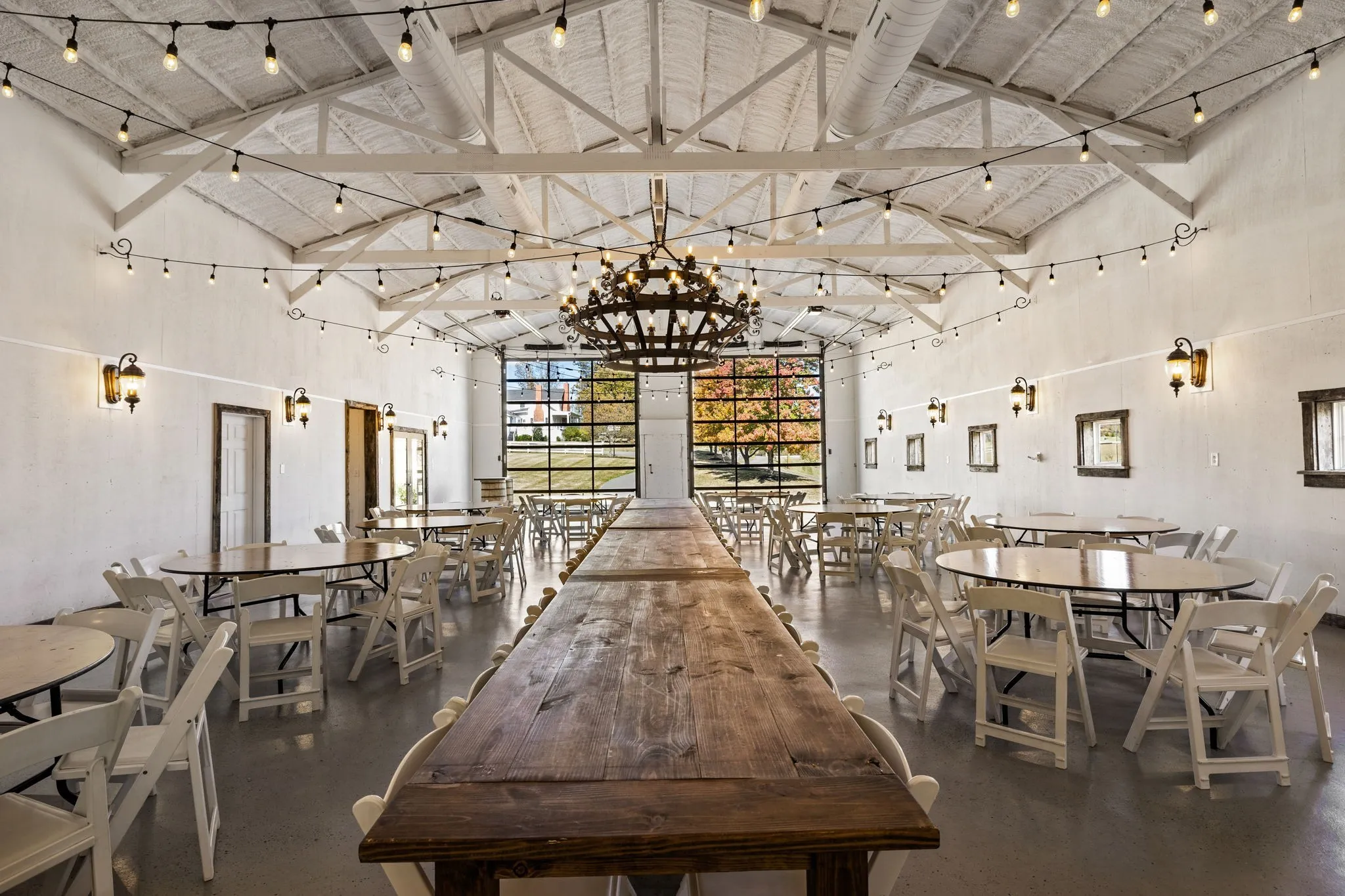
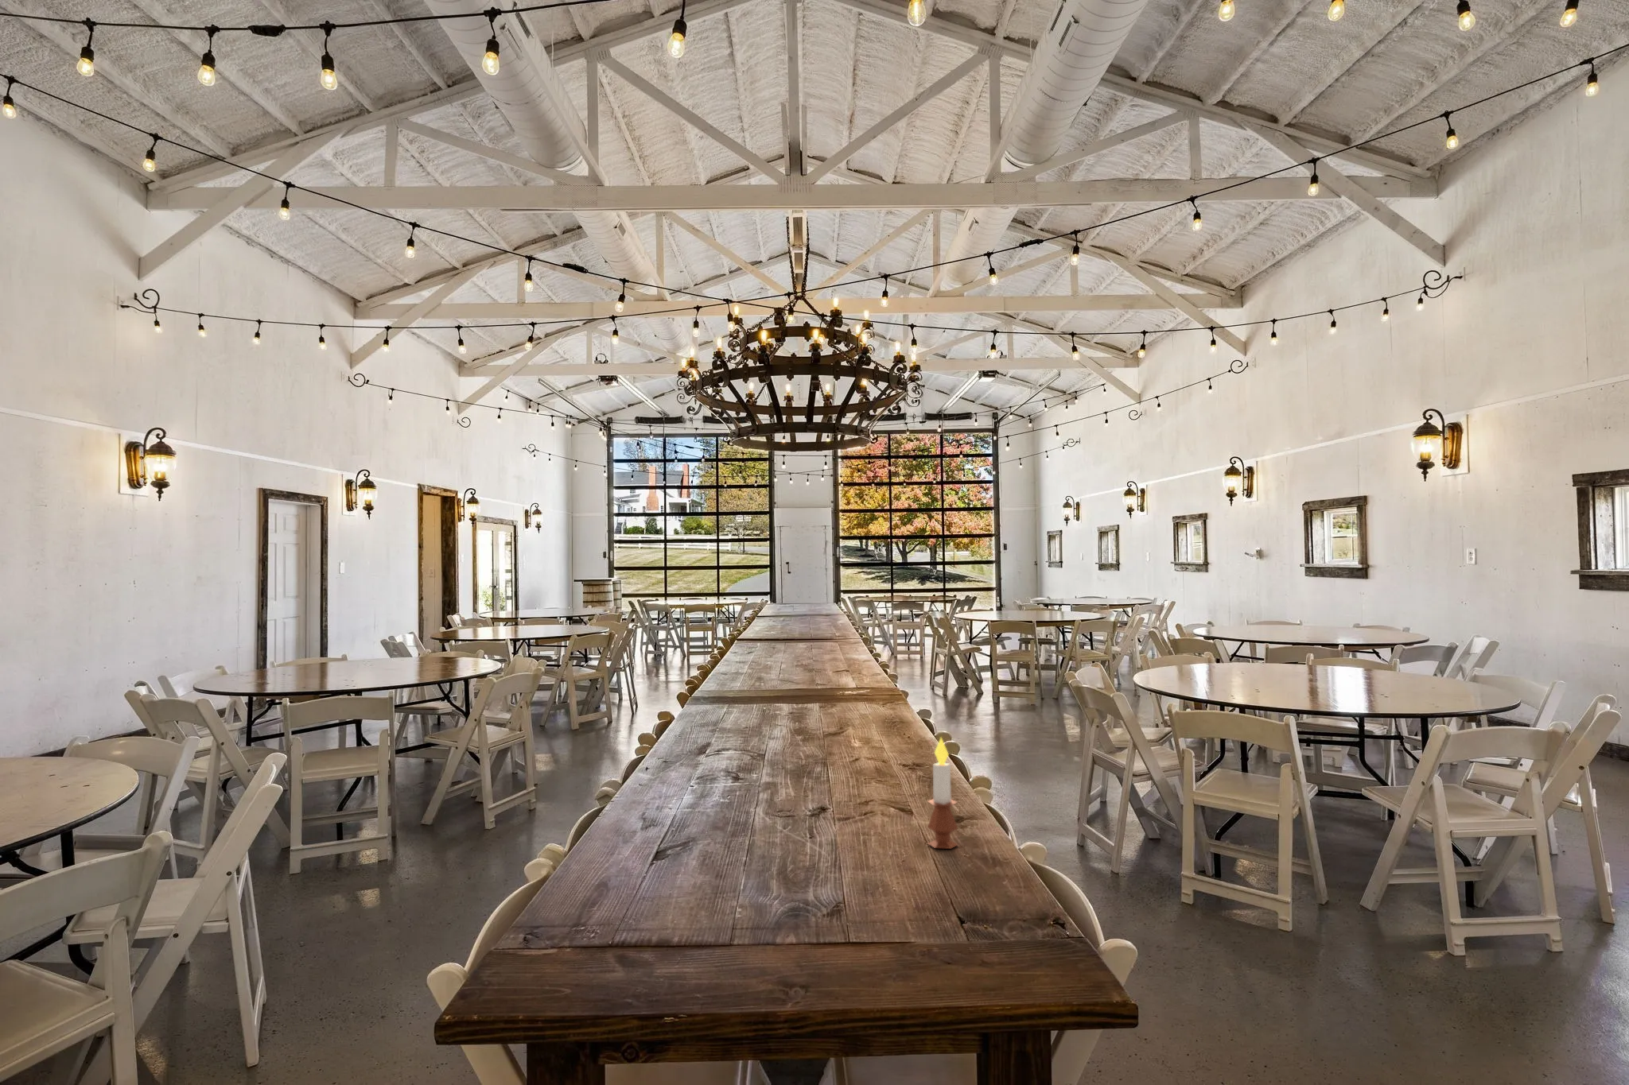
+ candle [927,736,958,850]
